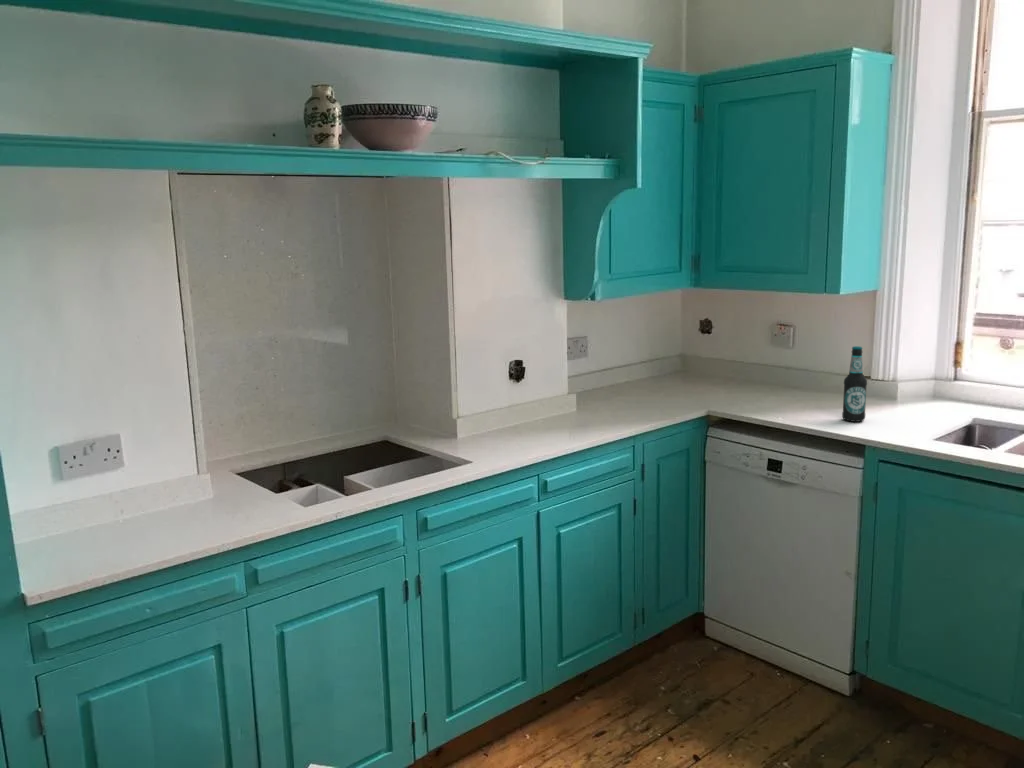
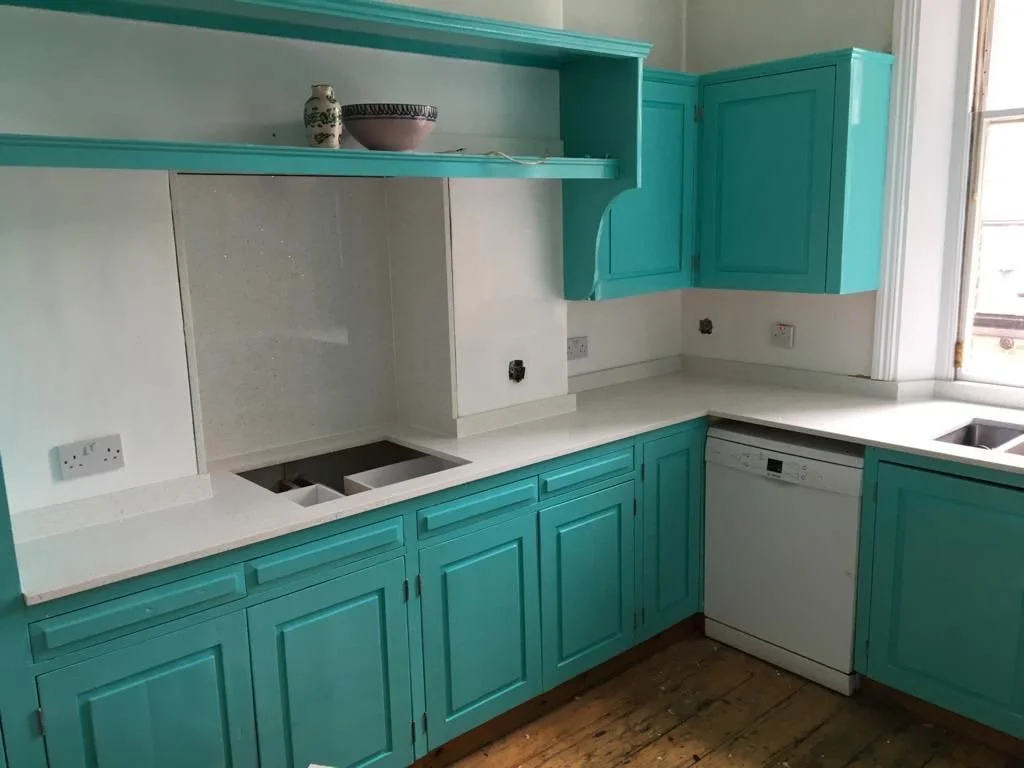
- bottle [841,345,868,423]
